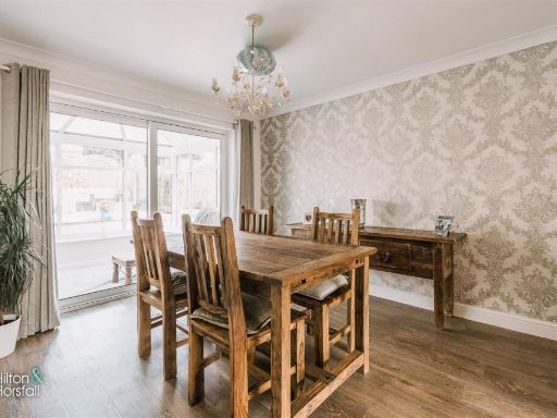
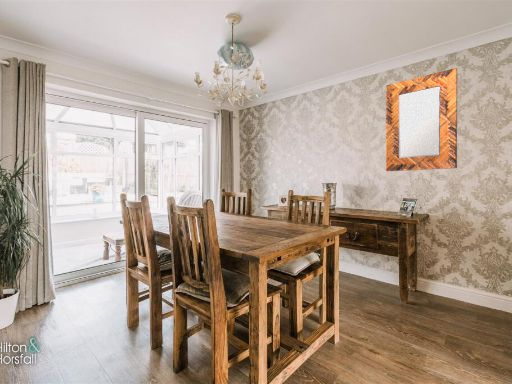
+ home mirror [385,67,458,172]
